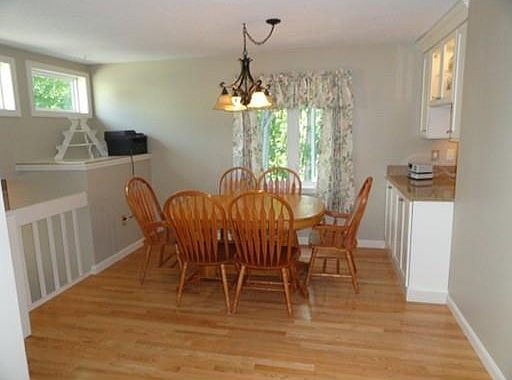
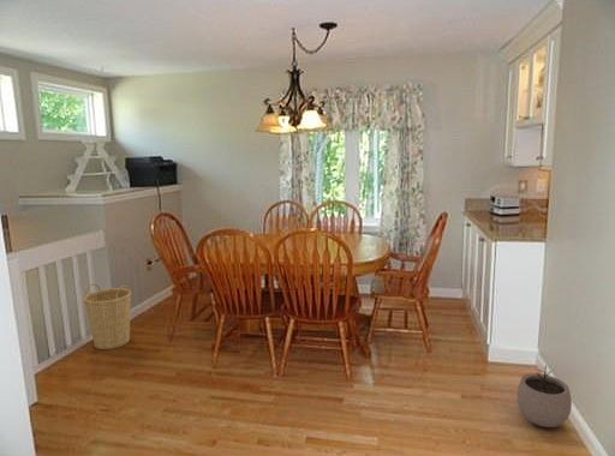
+ basket [82,283,132,350]
+ plant pot [515,365,573,428]
